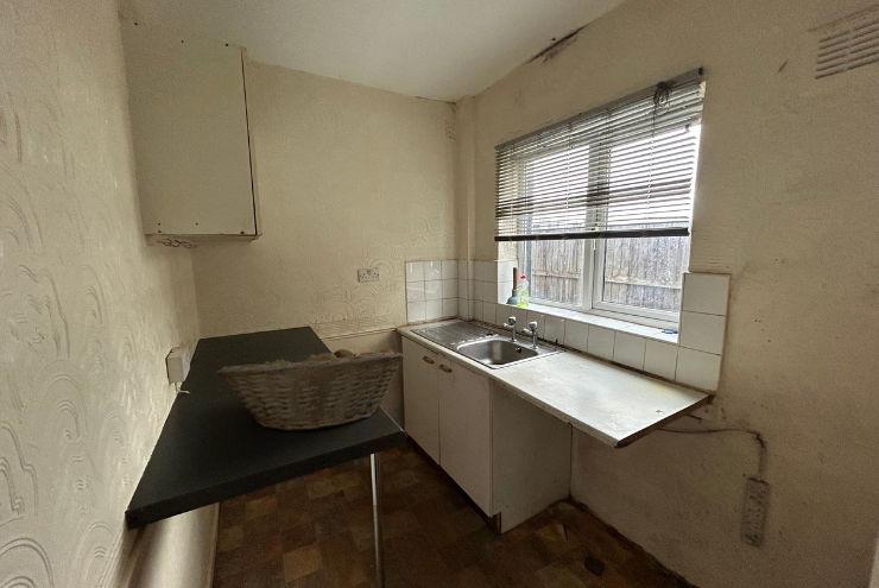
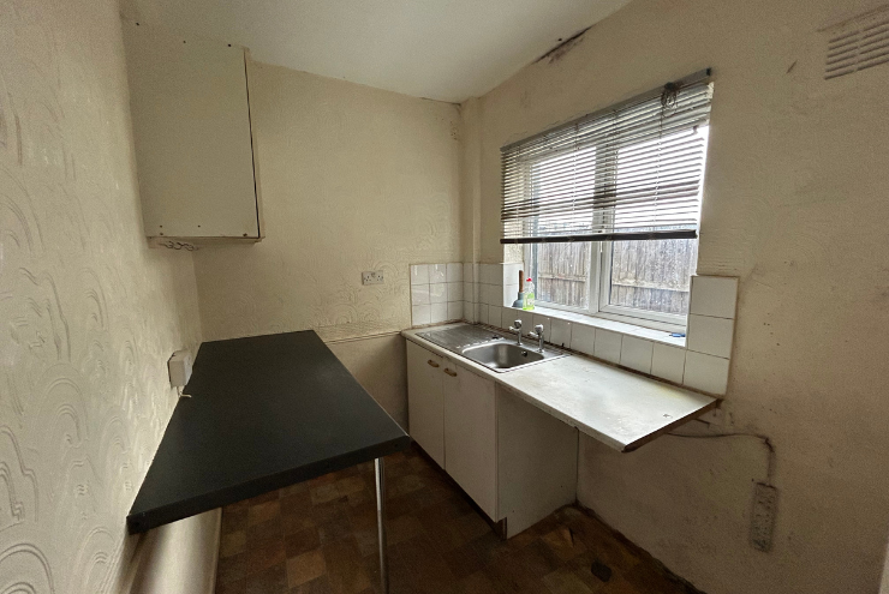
- fruit basket [215,344,405,432]
